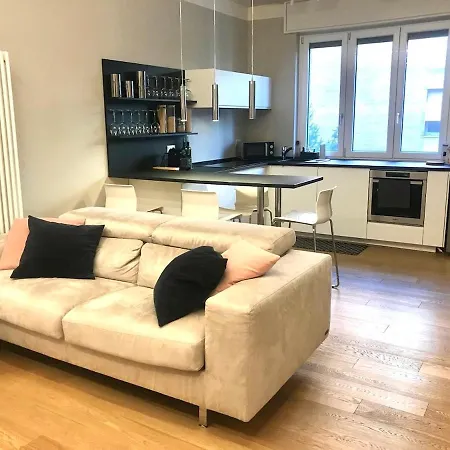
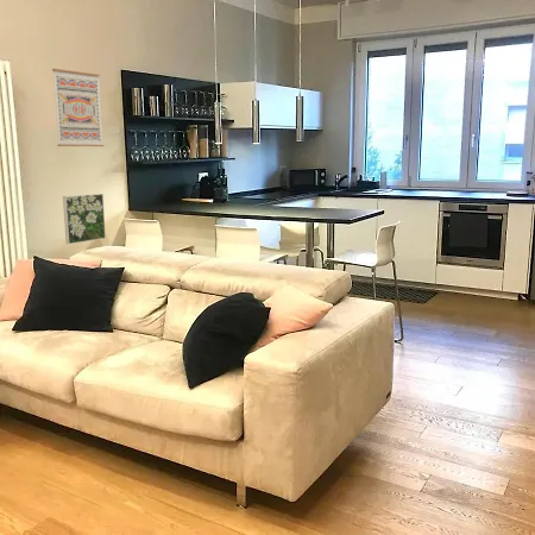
+ wall art [51,68,105,147]
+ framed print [62,193,107,245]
